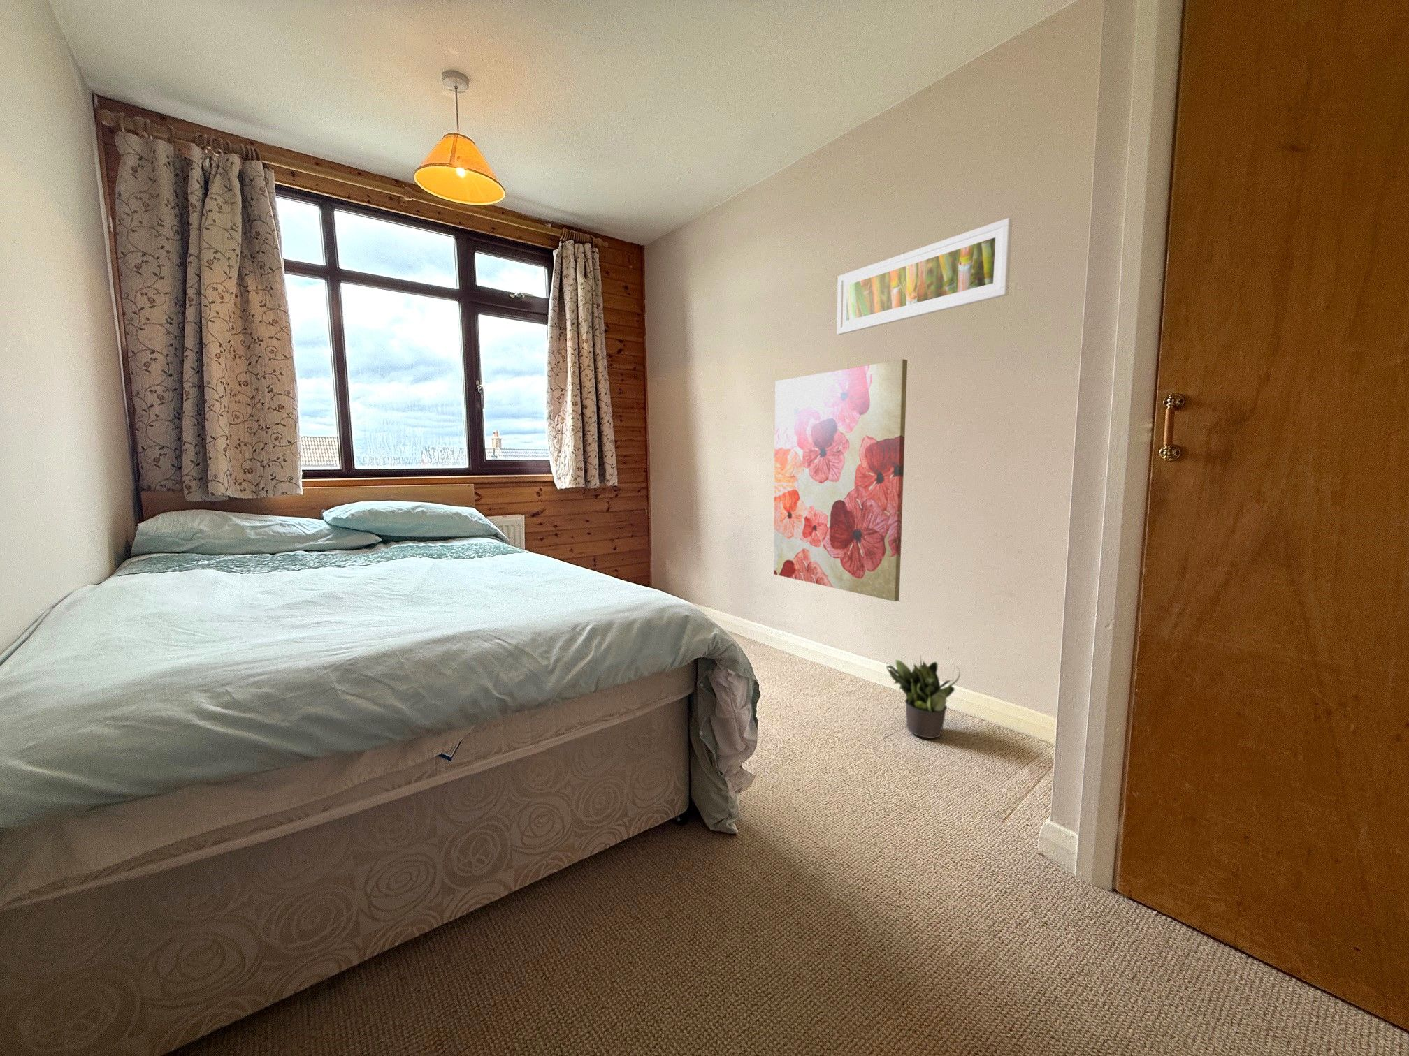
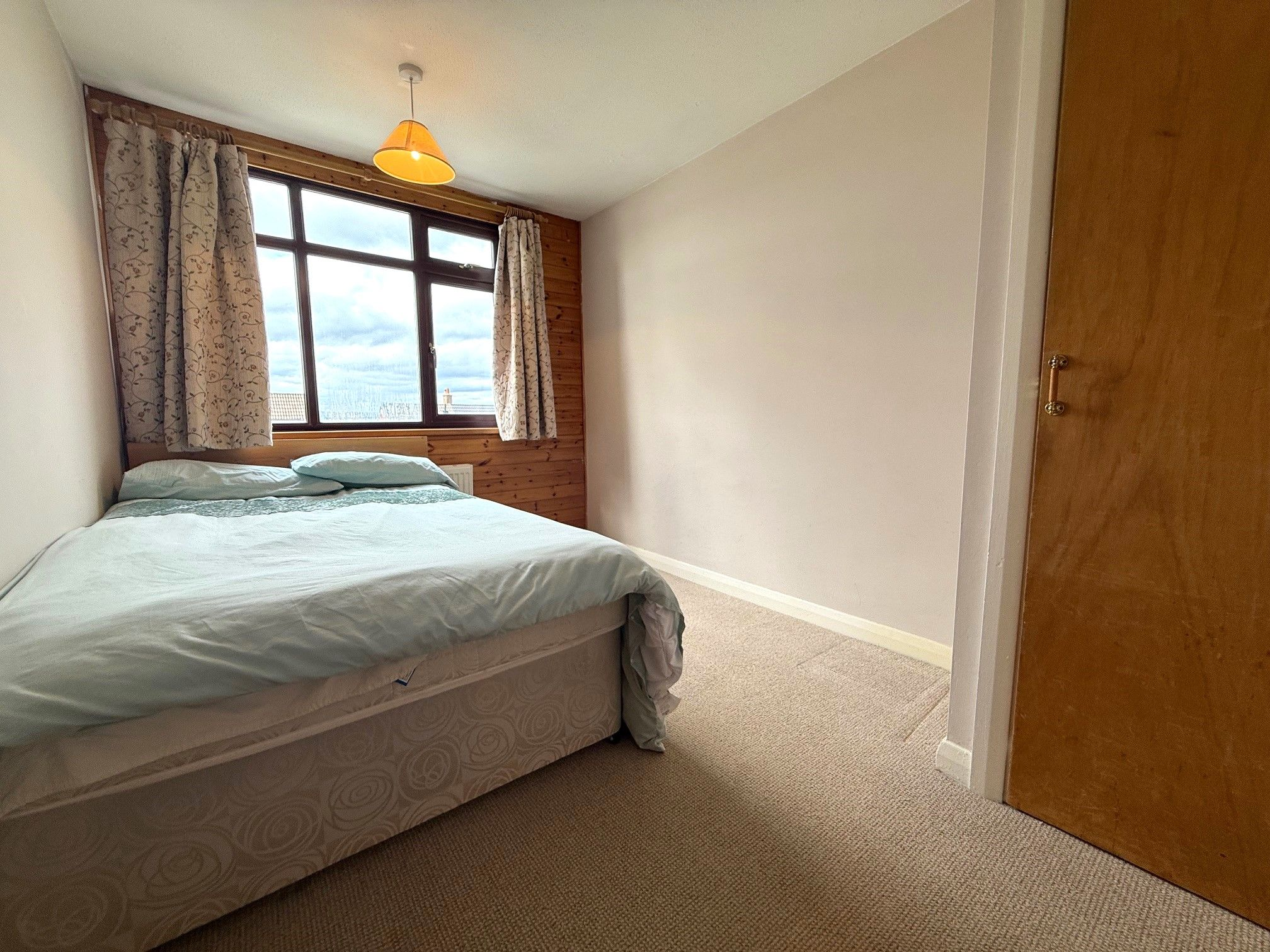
- potted plant [885,656,961,739]
- wall art [773,358,908,602]
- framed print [835,217,1013,335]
